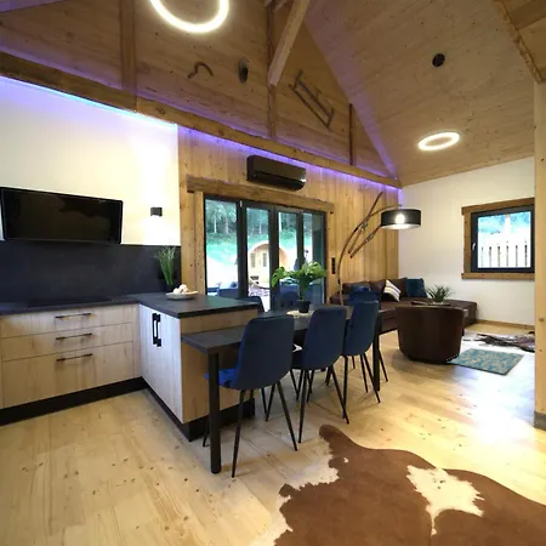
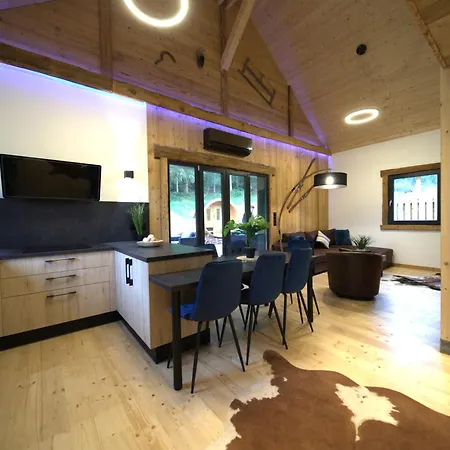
- rug [448,347,525,375]
